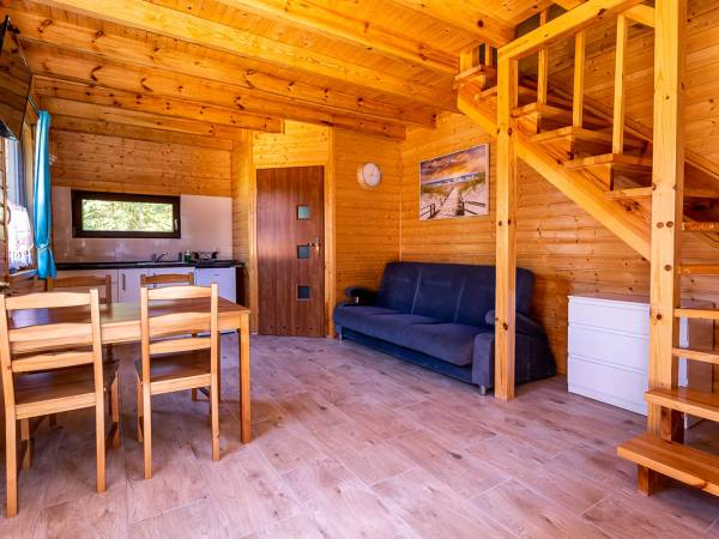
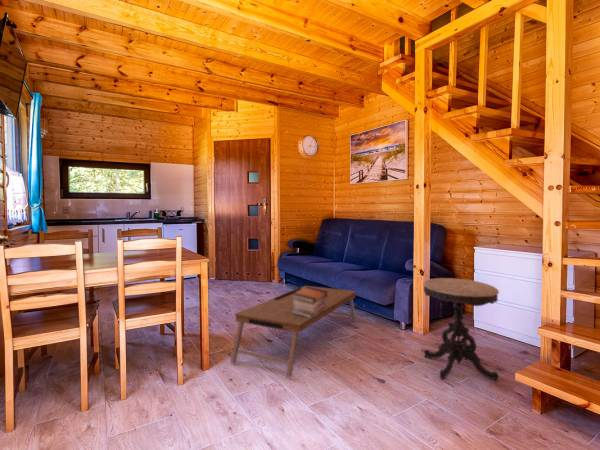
+ side table [422,277,500,382]
+ book stack [292,287,328,318]
+ coffee table [230,285,357,379]
